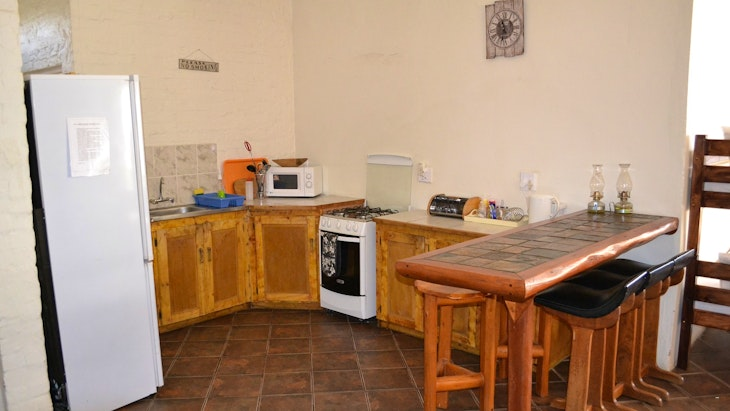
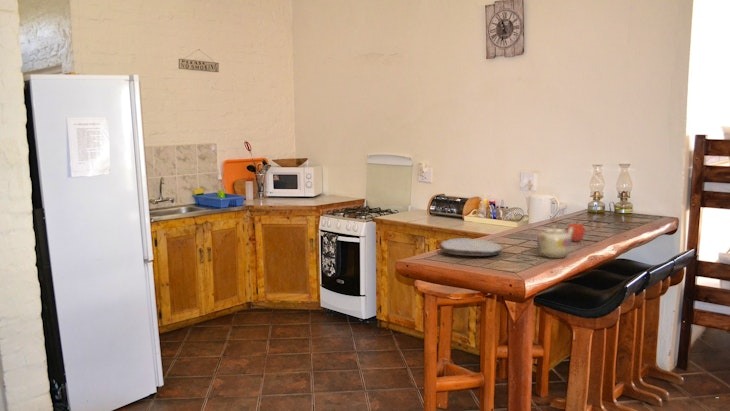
+ apple [566,220,586,243]
+ teapot [536,225,574,259]
+ plate [438,237,503,257]
